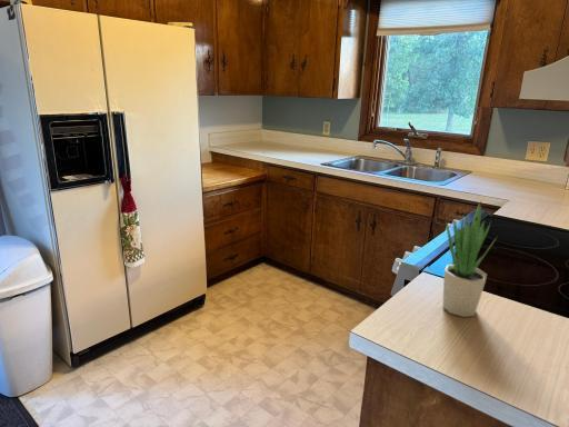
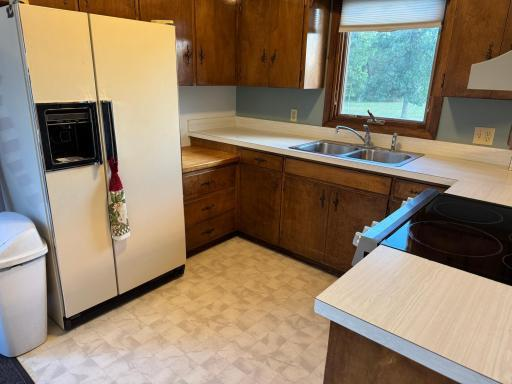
- potted plant [441,200,498,318]
